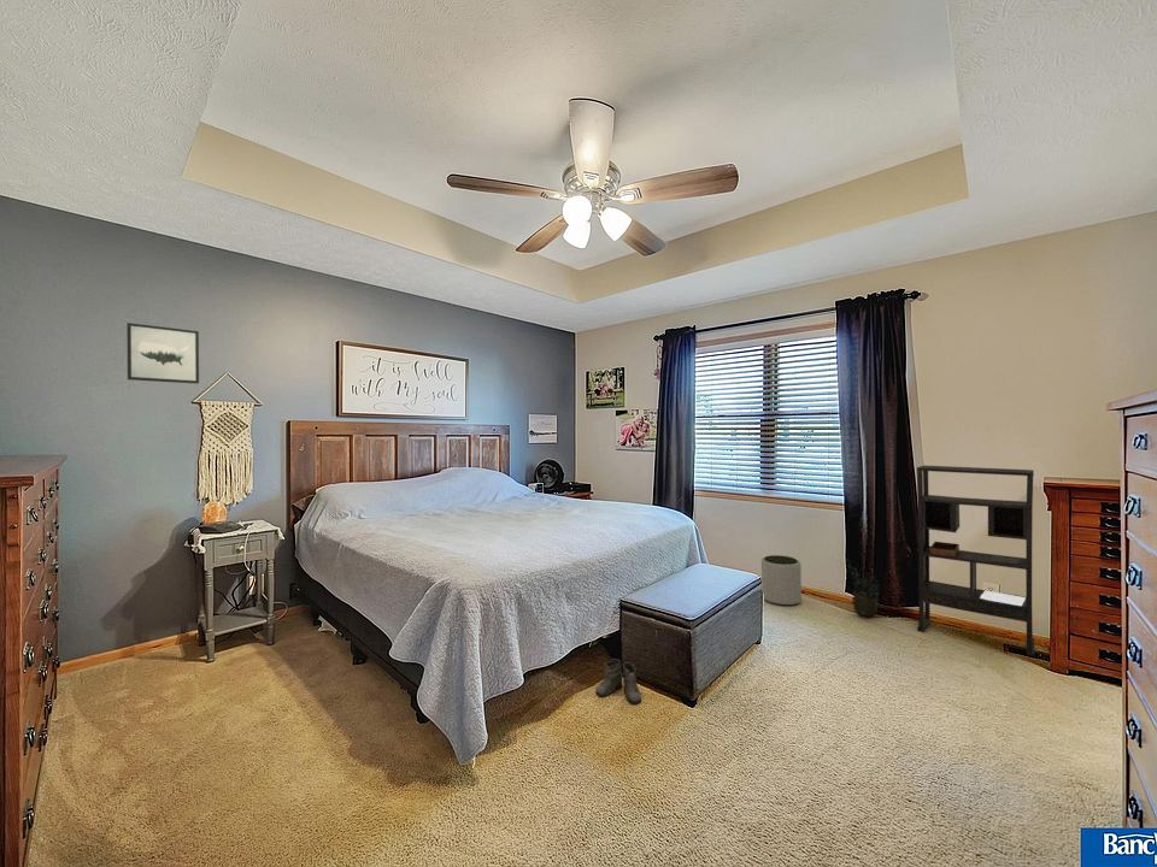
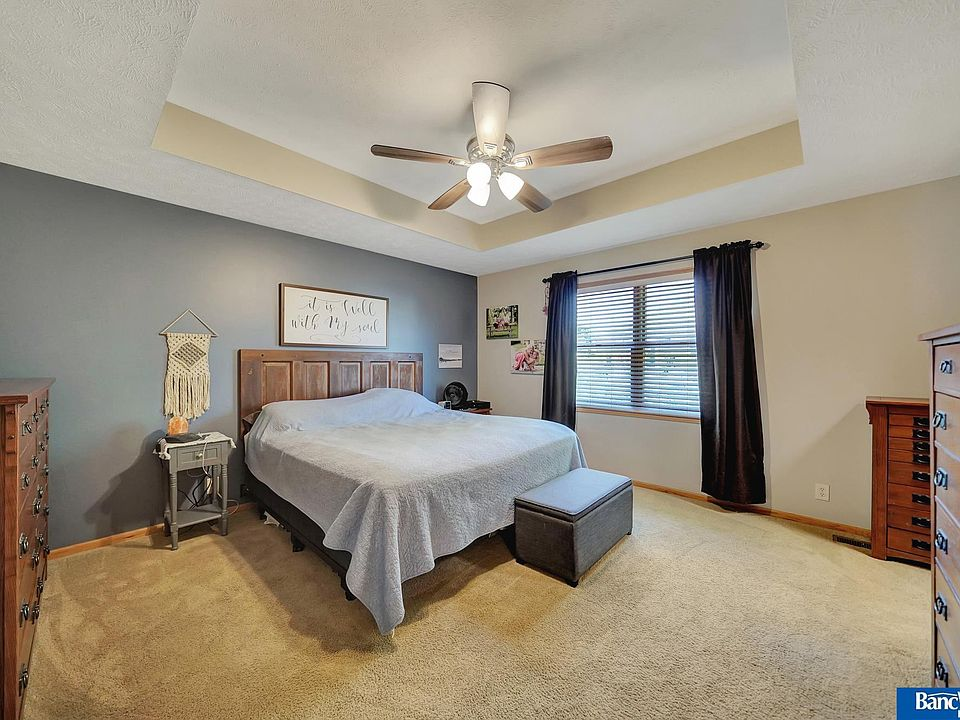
- potted plant [845,558,882,619]
- wall art [125,322,200,384]
- plant pot [760,554,803,607]
- boots [594,657,642,706]
- bookshelf [916,465,1035,657]
